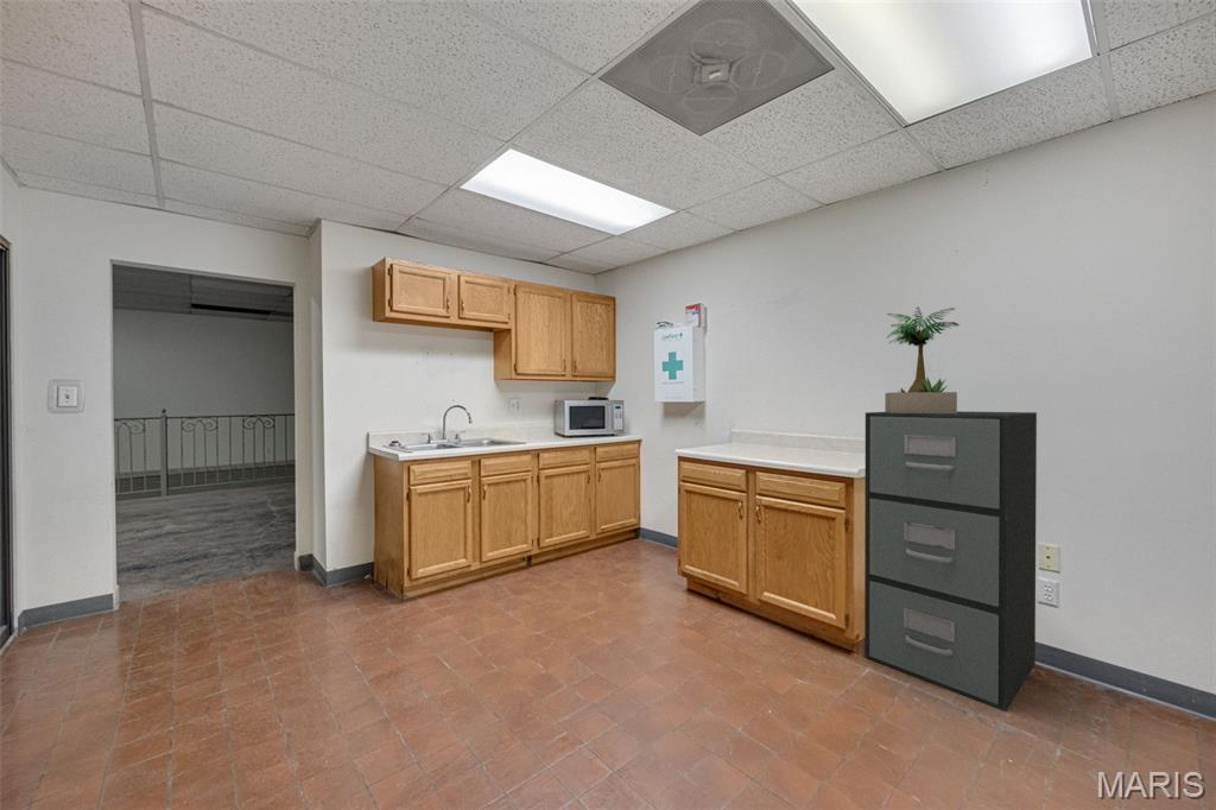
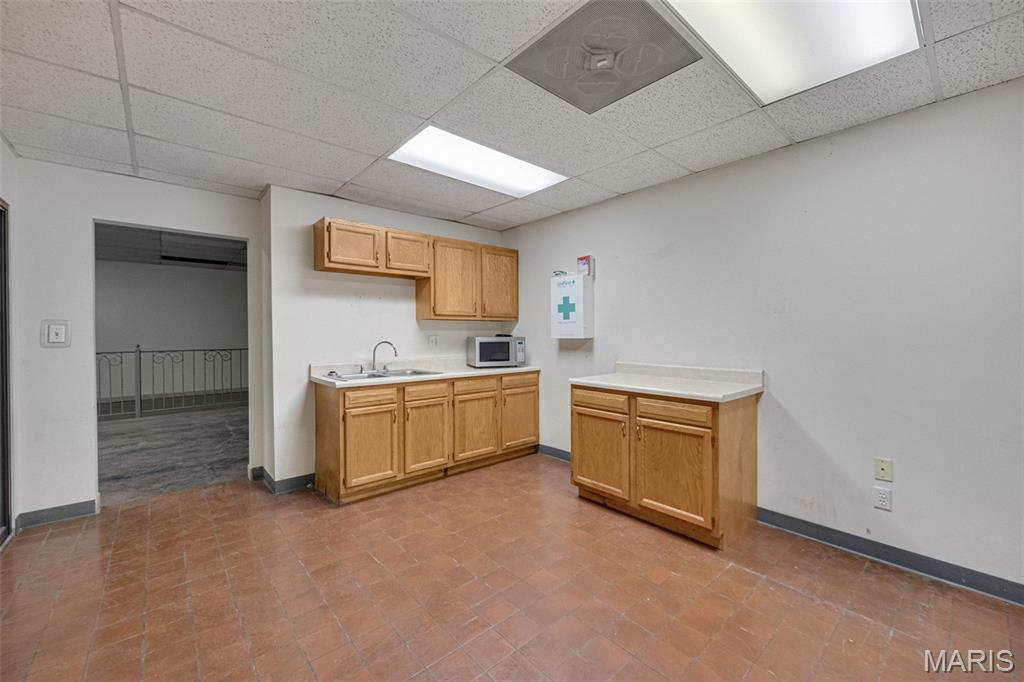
- filing cabinet [863,410,1038,713]
- potted plant [884,306,960,413]
